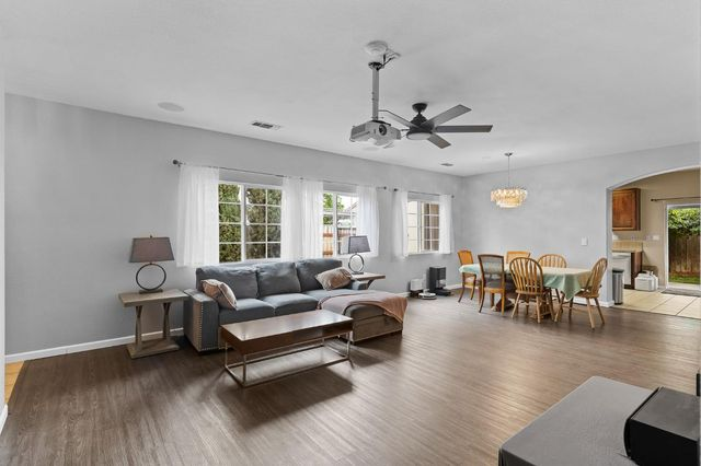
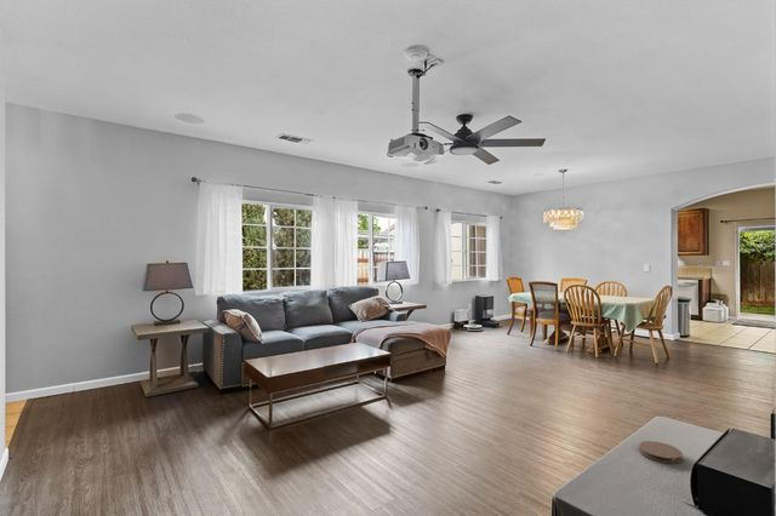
+ coaster [638,440,684,464]
